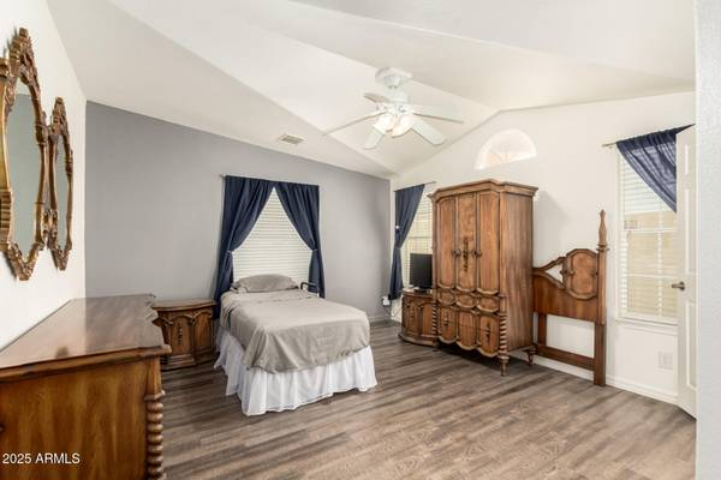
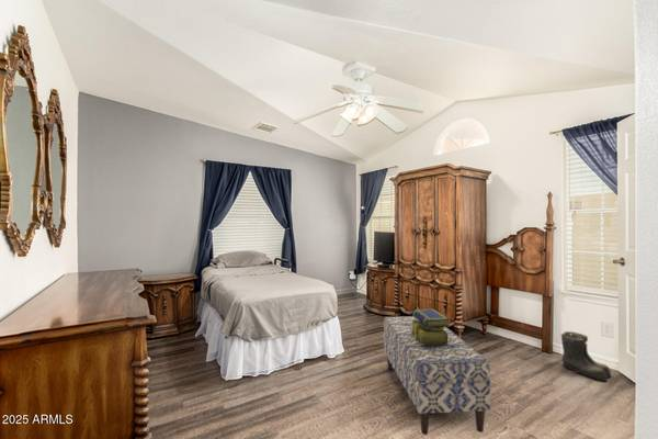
+ boots [560,330,612,382]
+ bench [383,315,491,436]
+ stack of books [411,307,451,346]
